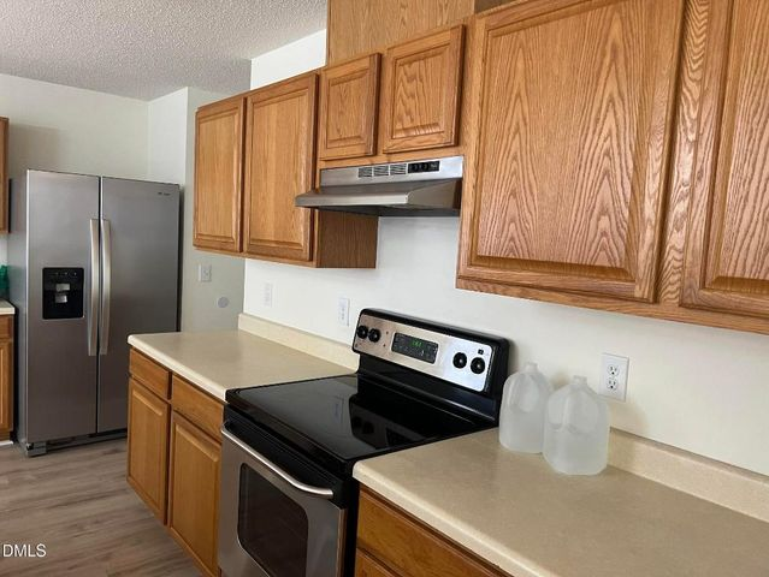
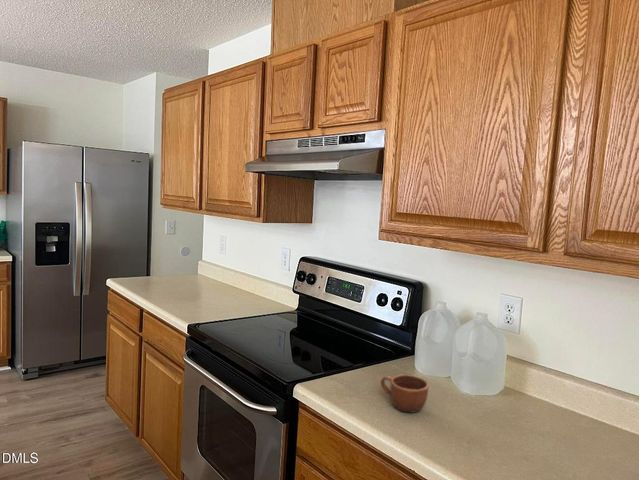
+ mug [379,374,430,414]
